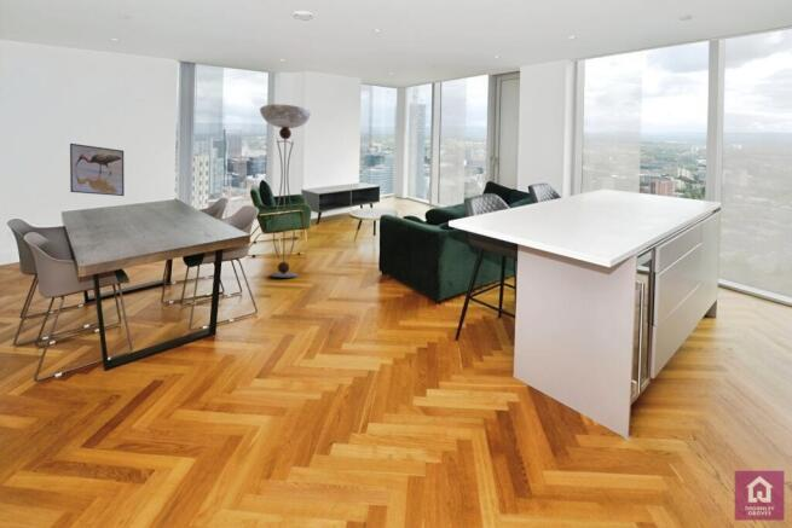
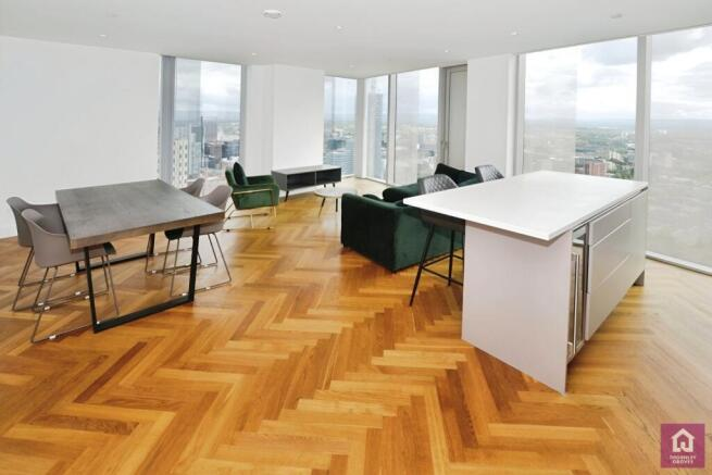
- floor lamp [259,104,312,278]
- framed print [69,143,126,197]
